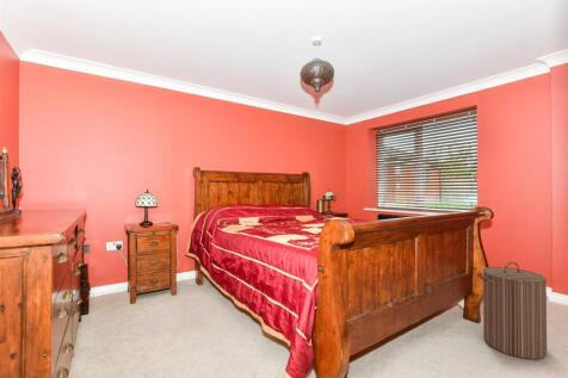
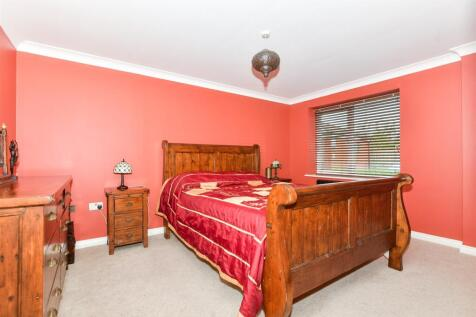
- laundry hamper [480,261,548,360]
